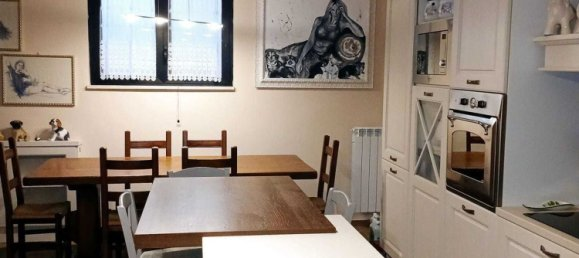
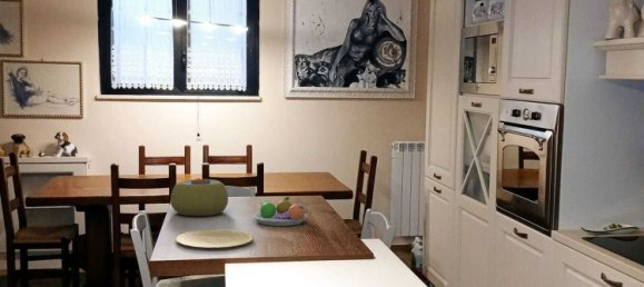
+ fruit bowl [252,196,309,227]
+ plant pot [169,177,229,217]
+ plate [175,228,255,249]
